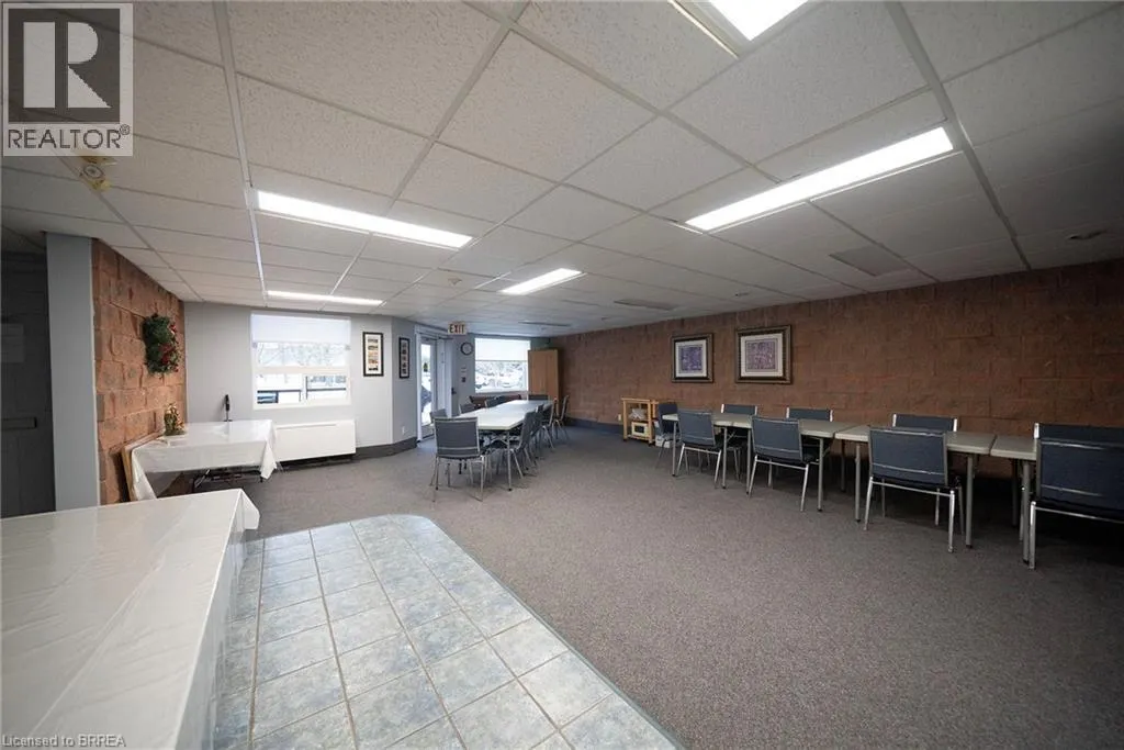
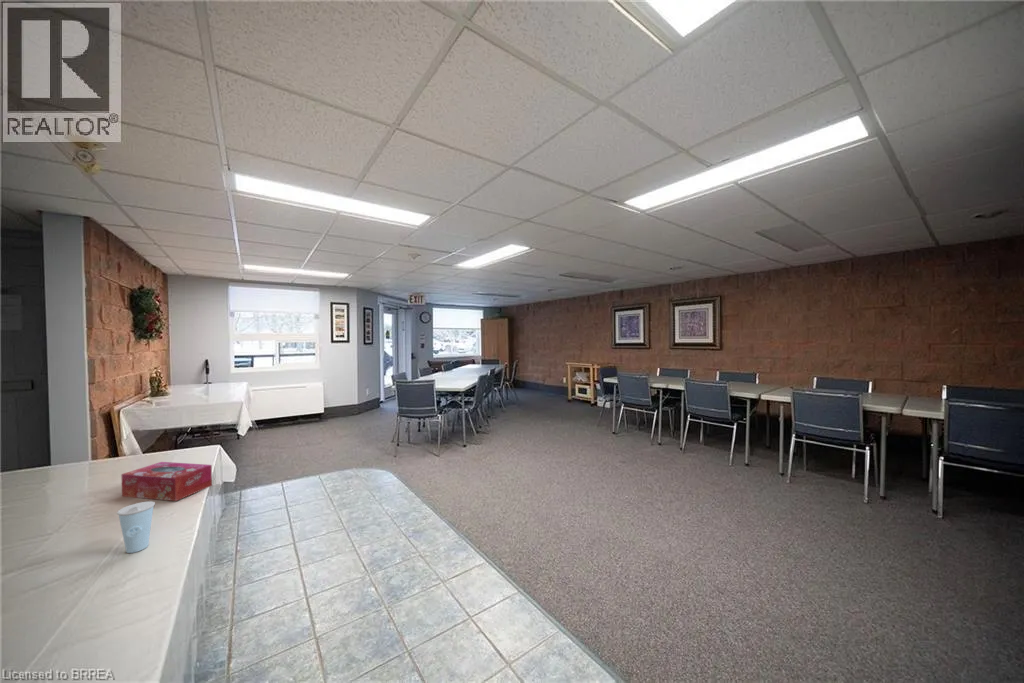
+ cup [116,500,156,554]
+ tissue box [120,461,213,502]
